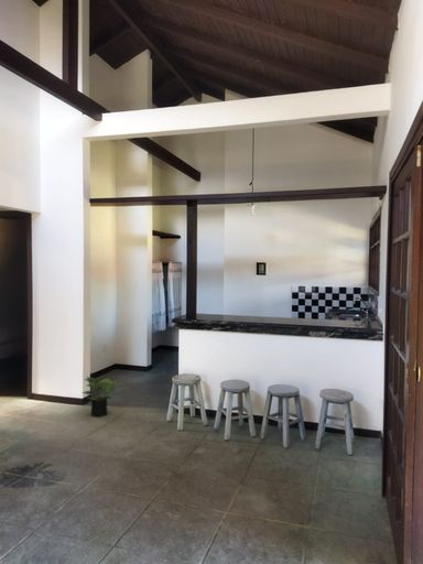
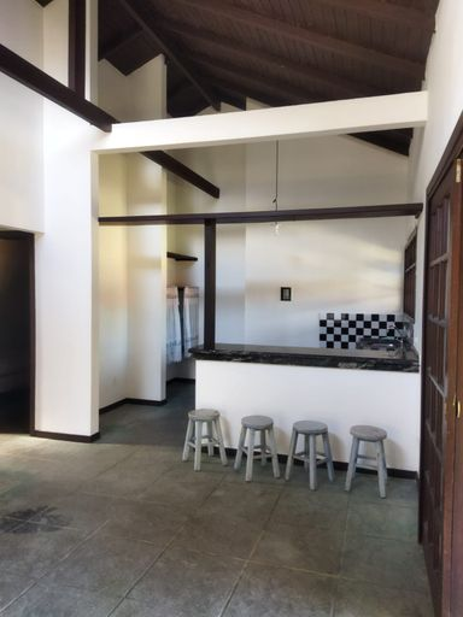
- potted plant [80,376,118,417]
